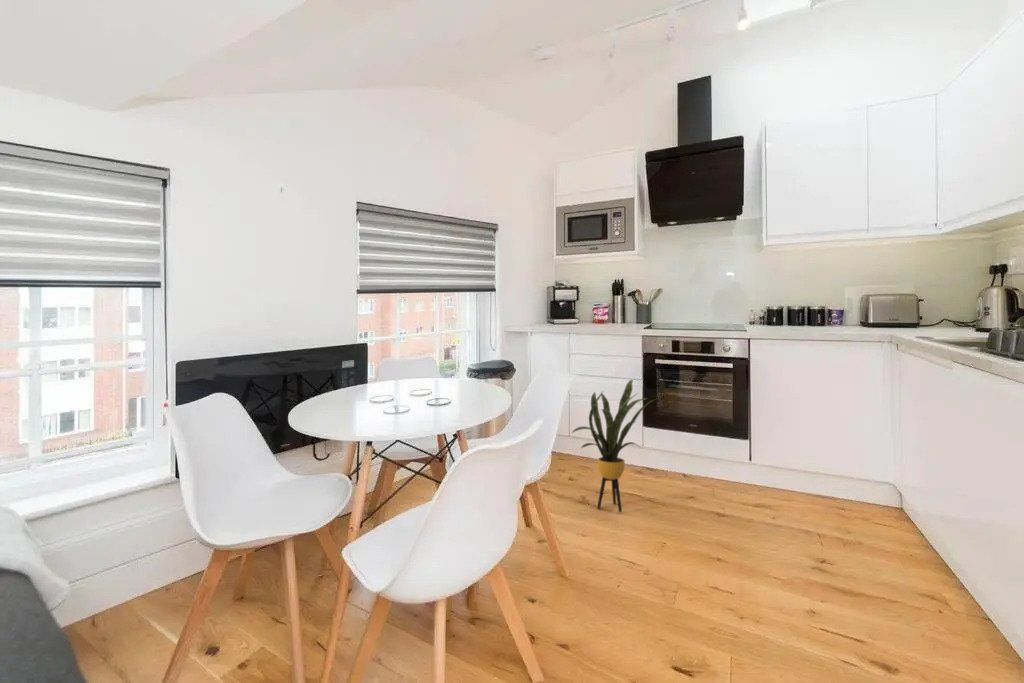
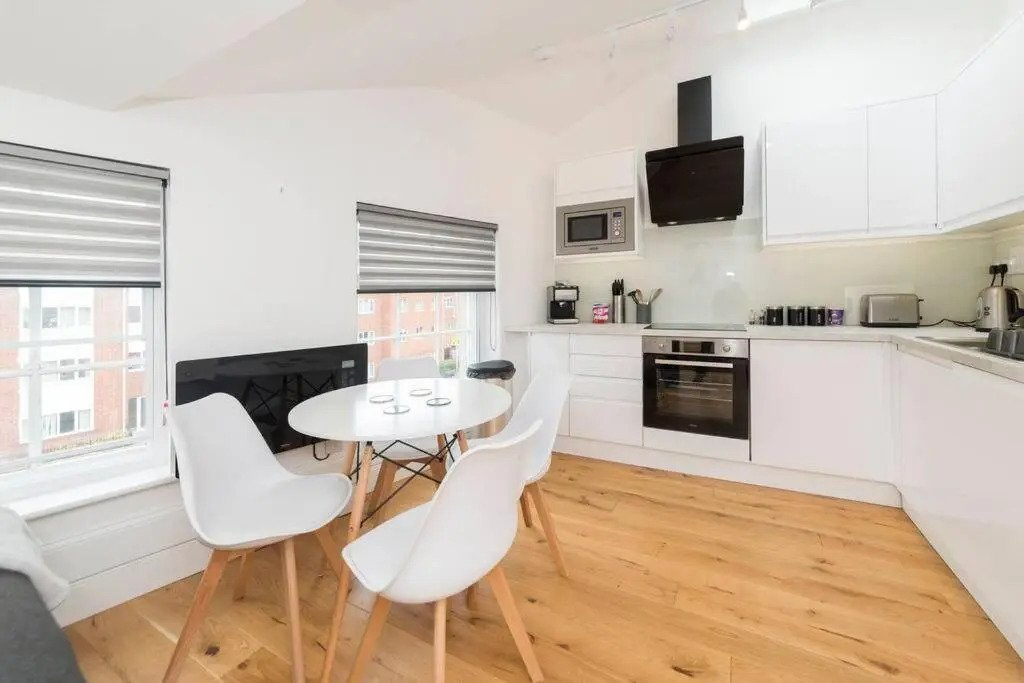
- house plant [570,378,658,513]
